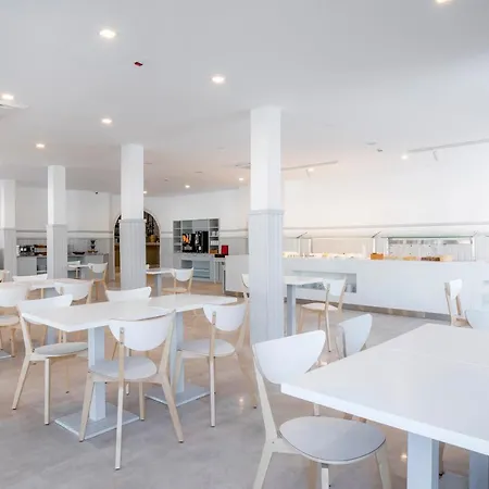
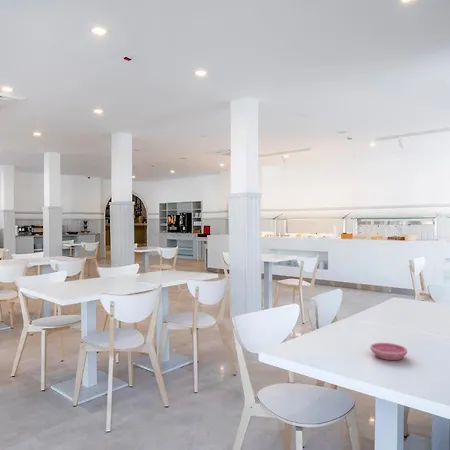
+ saucer [369,342,408,361]
